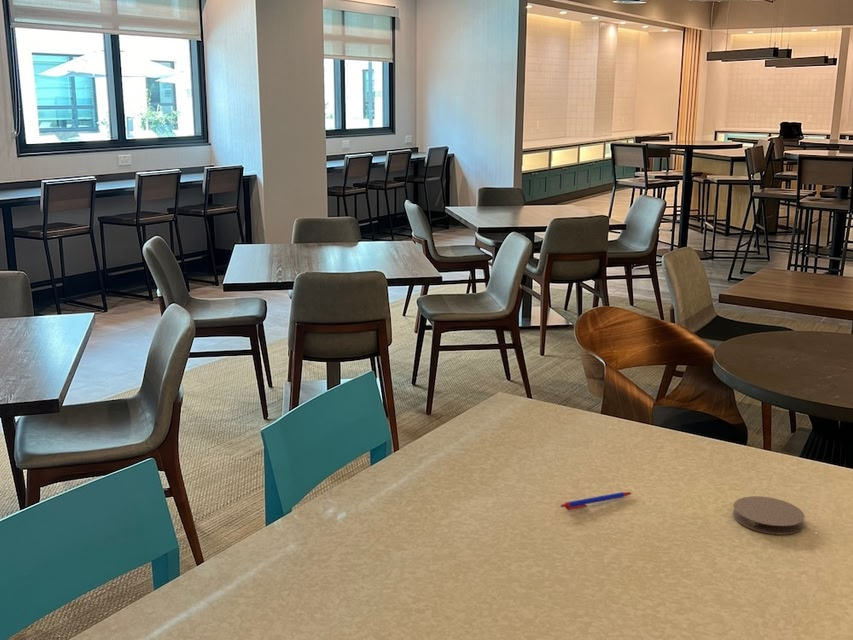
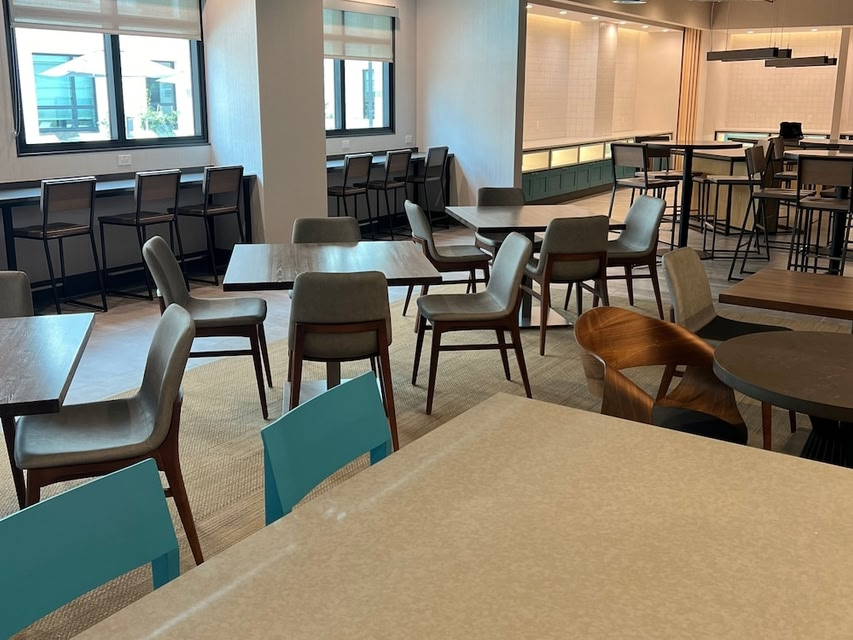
- coaster [732,495,806,536]
- pen [560,491,633,511]
